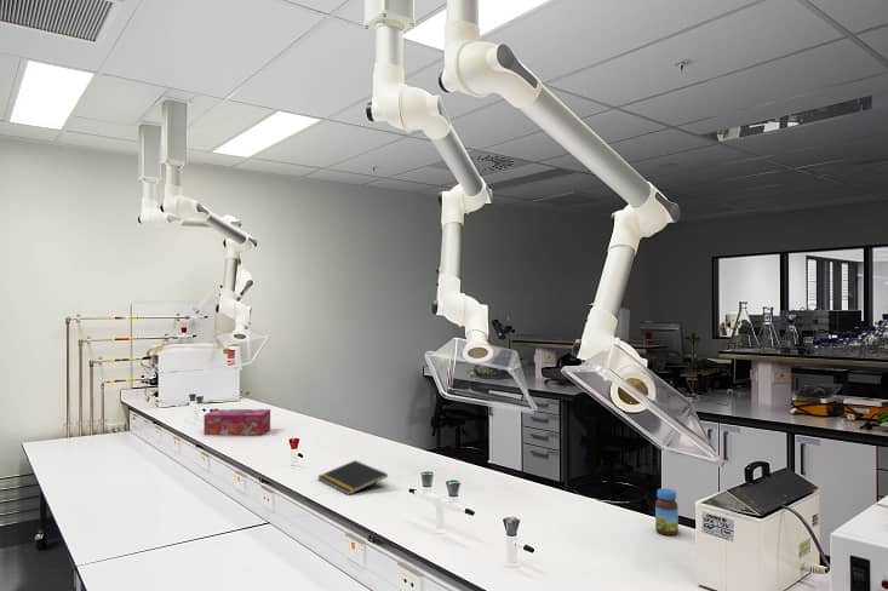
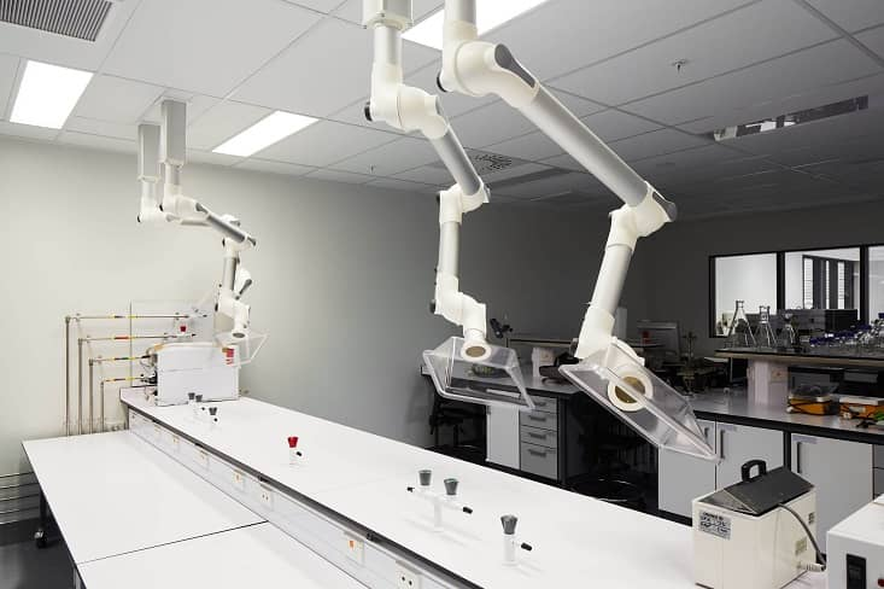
- tissue box [202,408,271,436]
- notepad [316,459,389,497]
- jar [654,487,680,537]
